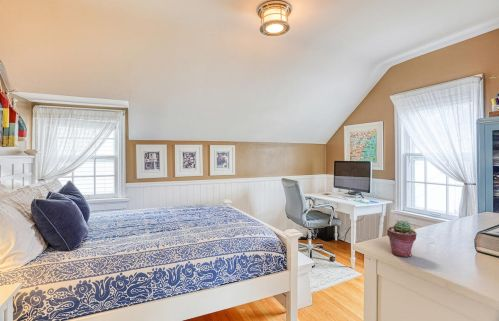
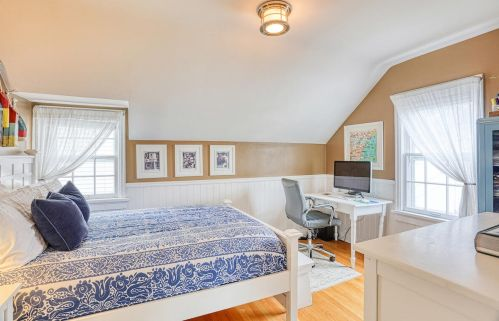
- potted succulent [386,219,418,258]
